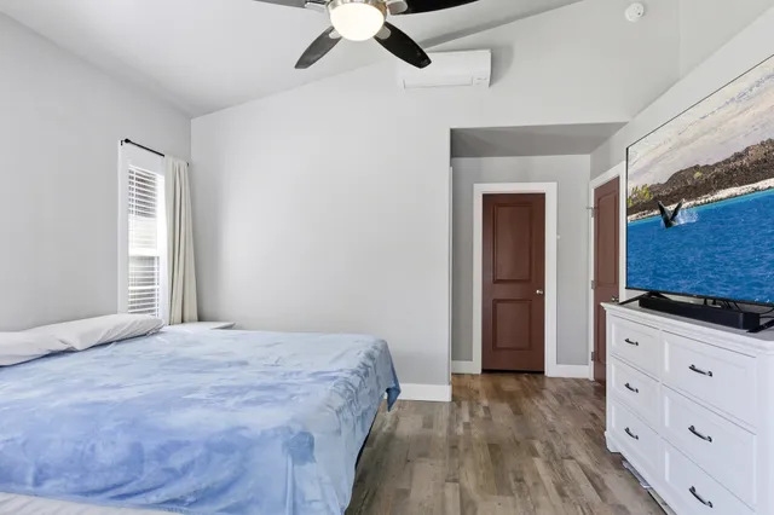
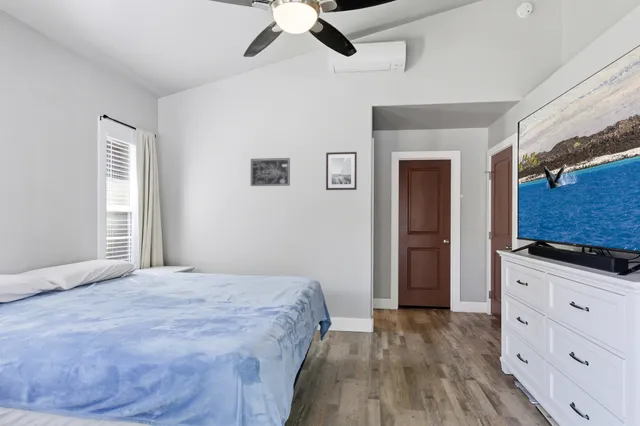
+ wall art [250,157,291,187]
+ wall art [325,151,358,191]
